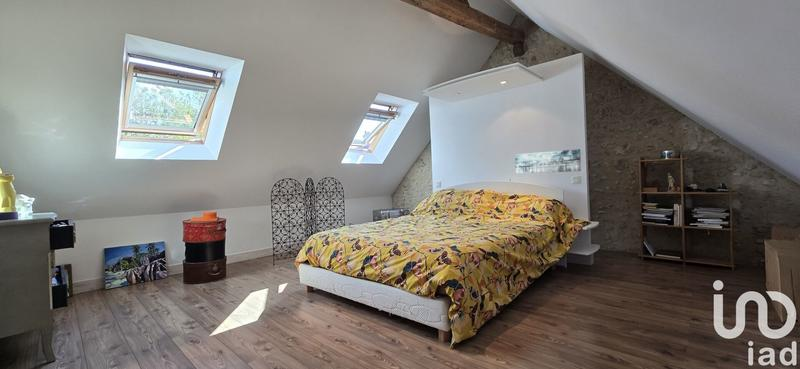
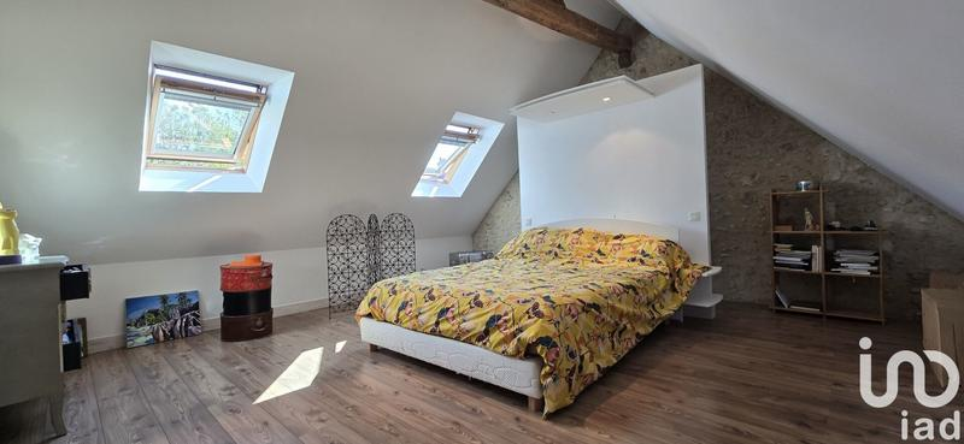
- wall art [514,148,582,175]
